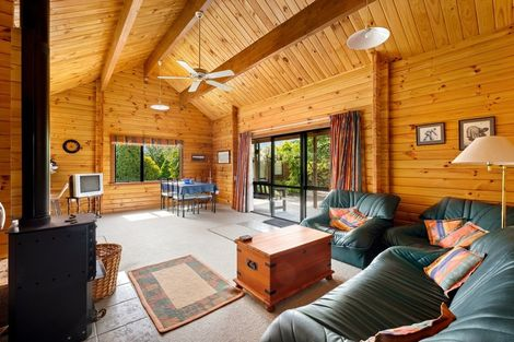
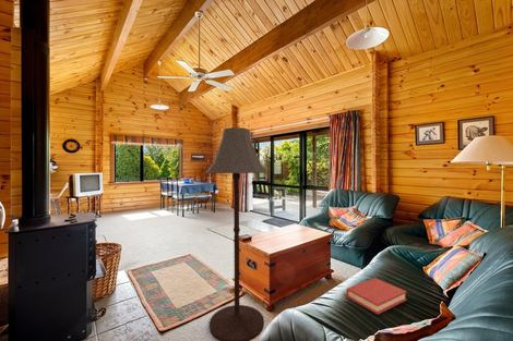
+ floor lamp [204,126,269,341]
+ hardback book [345,277,407,315]
